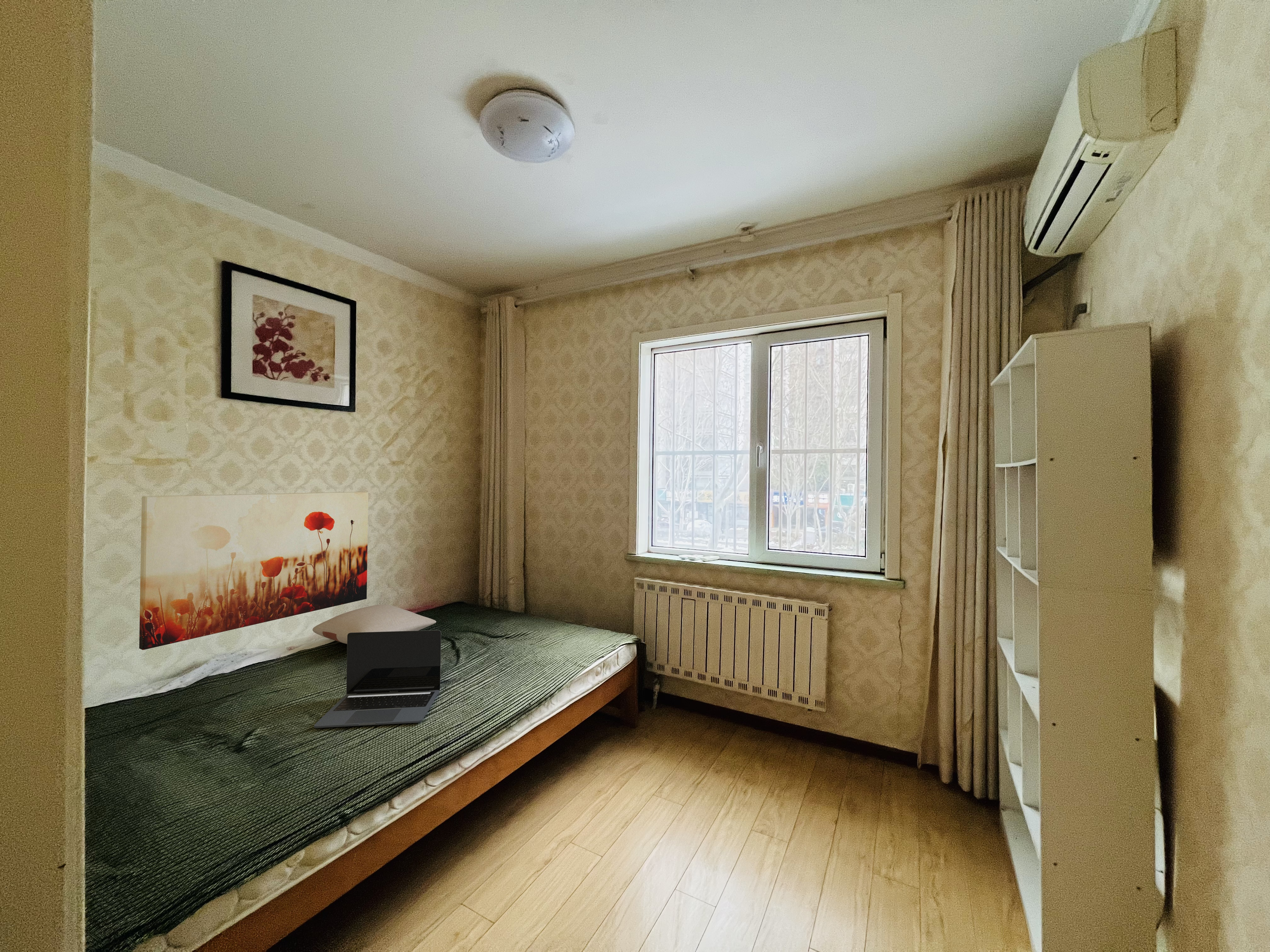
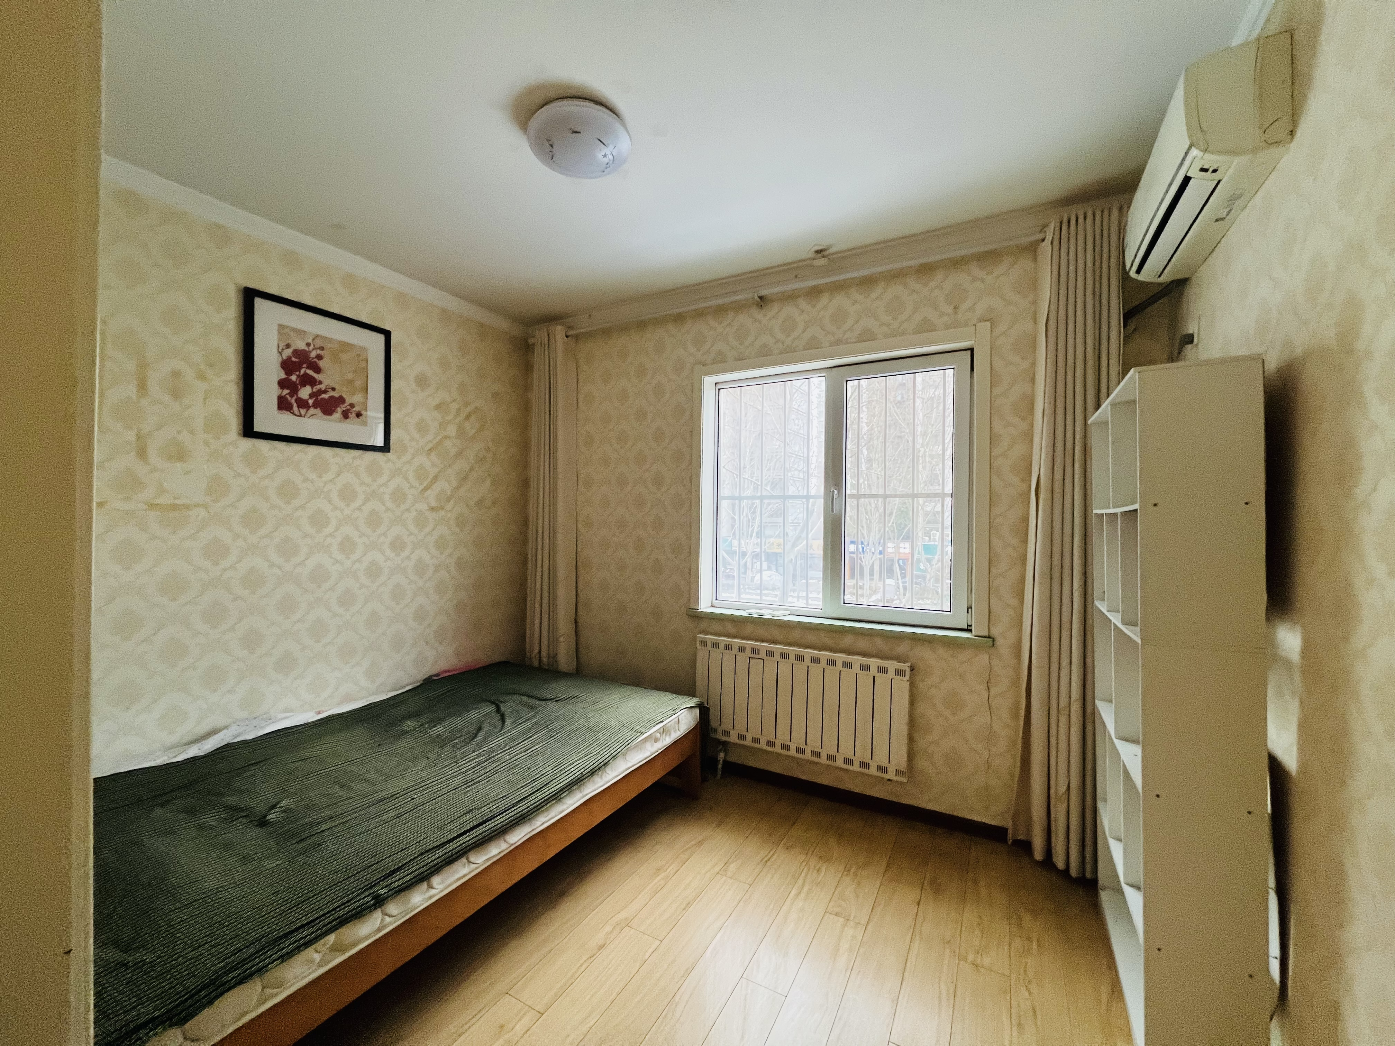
- wall art [139,491,369,650]
- pillow [312,604,437,644]
- laptop [314,630,441,728]
